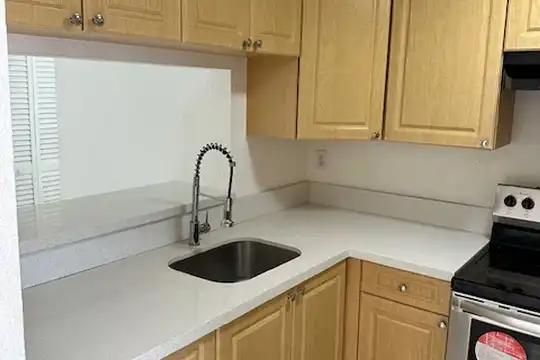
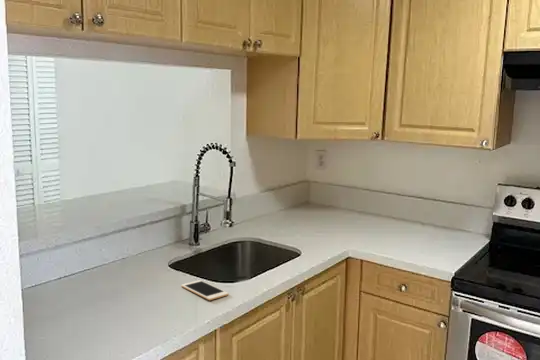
+ cell phone [180,279,230,301]
